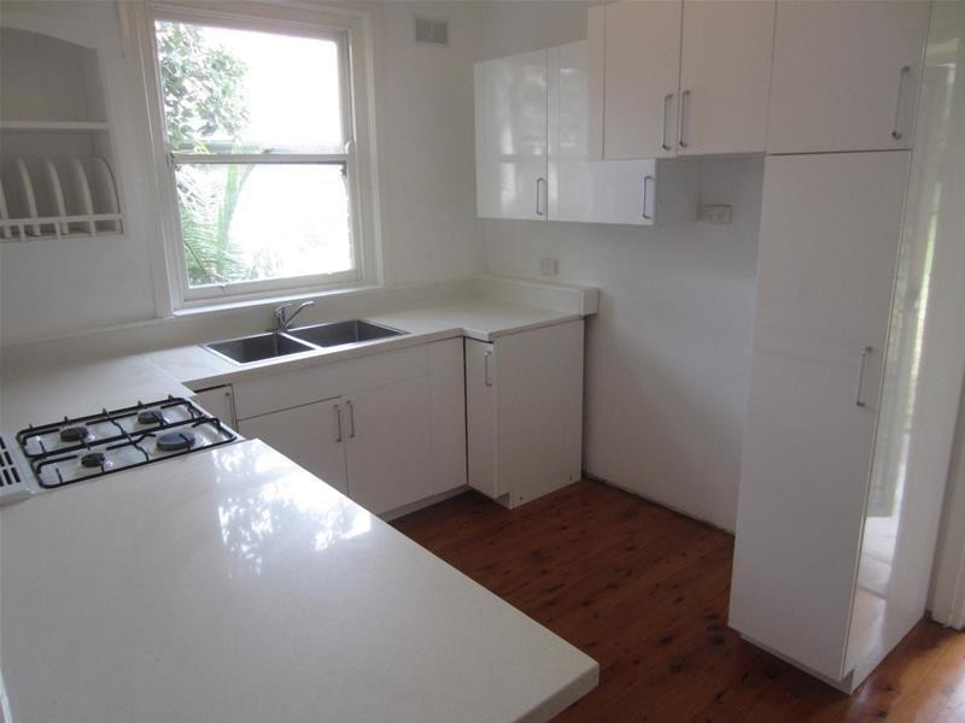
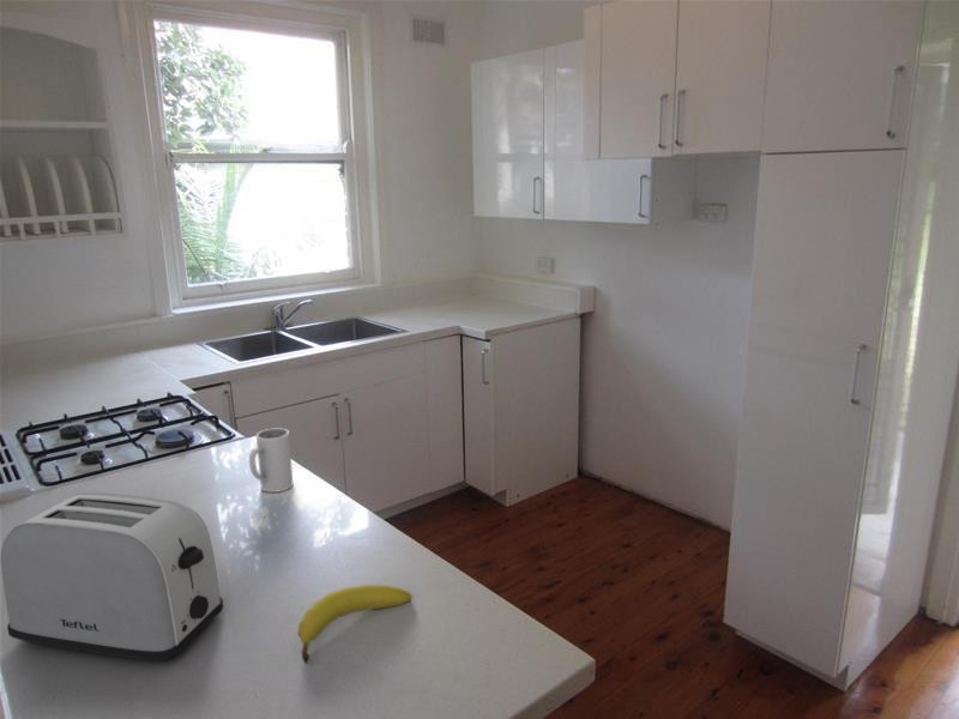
+ fruit [297,584,412,665]
+ mug [248,428,294,494]
+ toaster [0,491,224,663]
